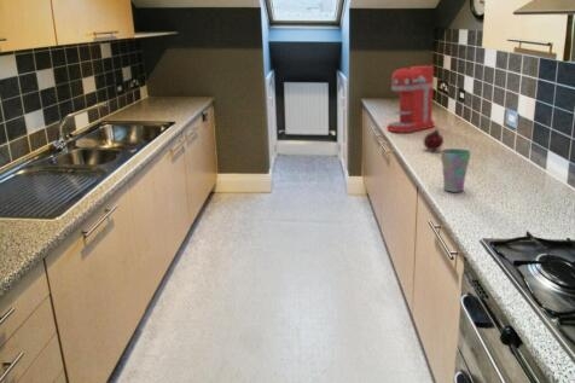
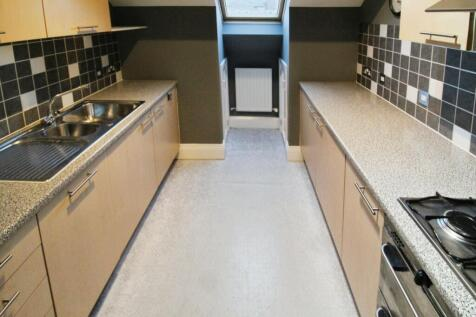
- cup [440,147,471,193]
- fruit [422,128,445,152]
- coffee maker [387,65,435,133]
